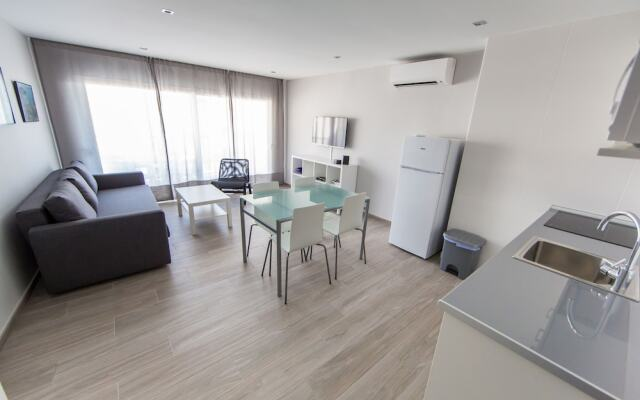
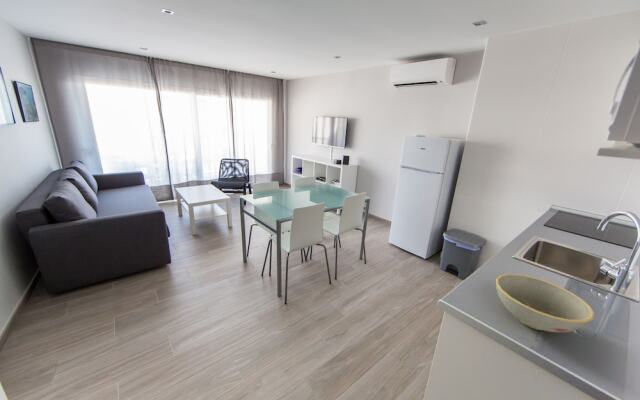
+ bowl [495,273,595,333]
